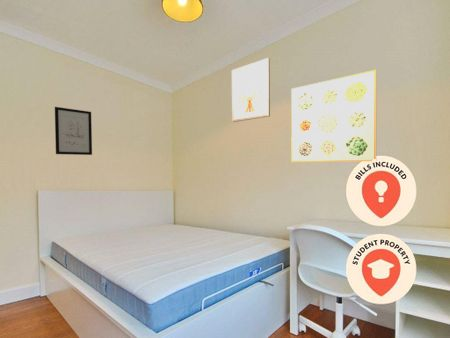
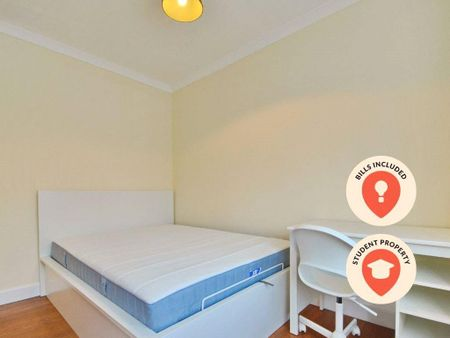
- wall art [290,69,378,163]
- picture frame [231,57,271,123]
- wall art [54,106,93,156]
